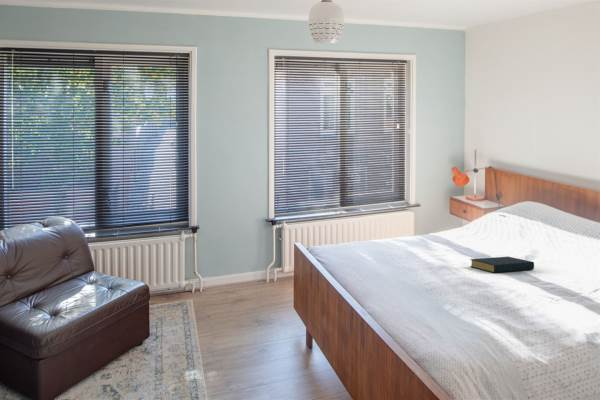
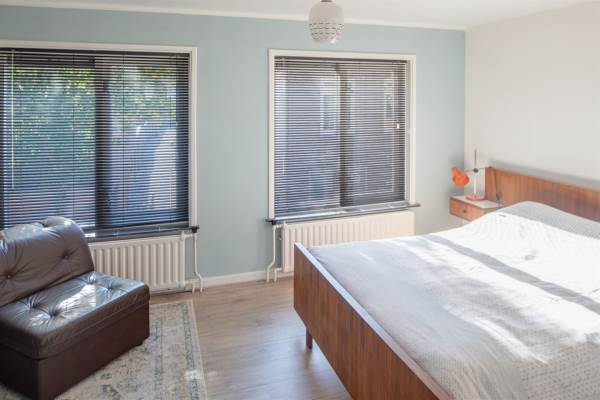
- hardback book [469,256,535,274]
